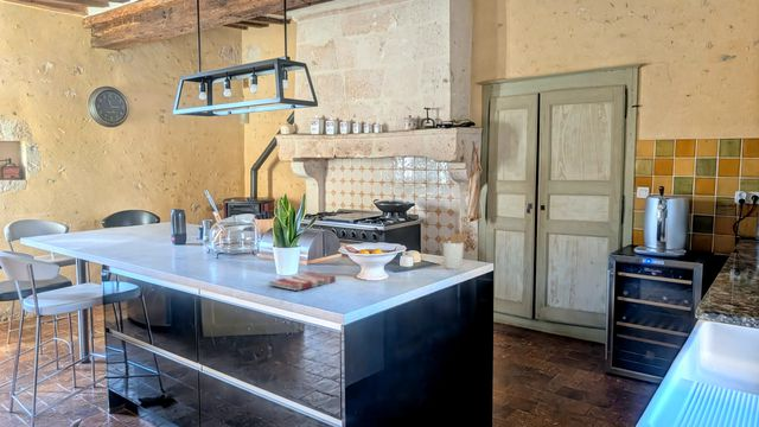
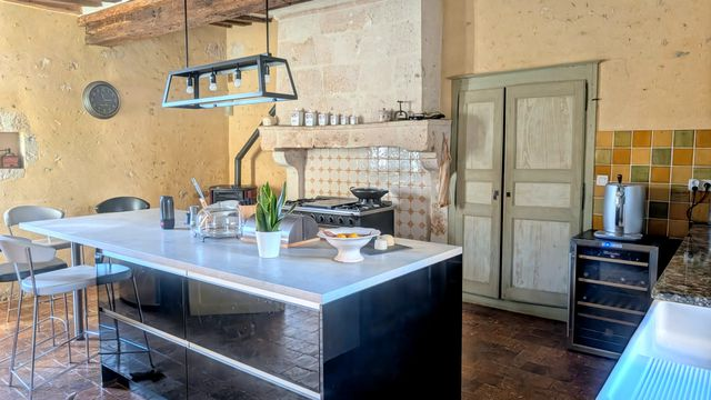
- dish towel [267,270,337,292]
- utensil holder [439,229,468,270]
